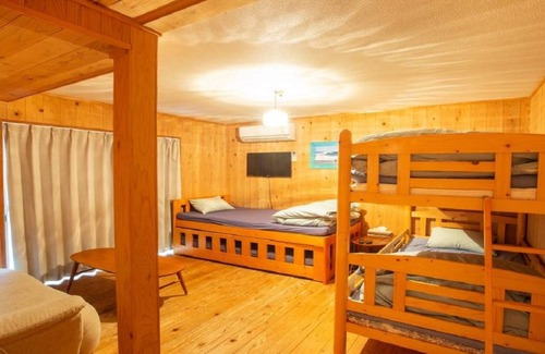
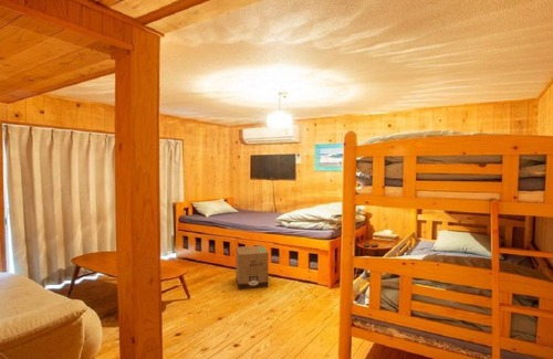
+ cardboard box [234,244,270,291]
